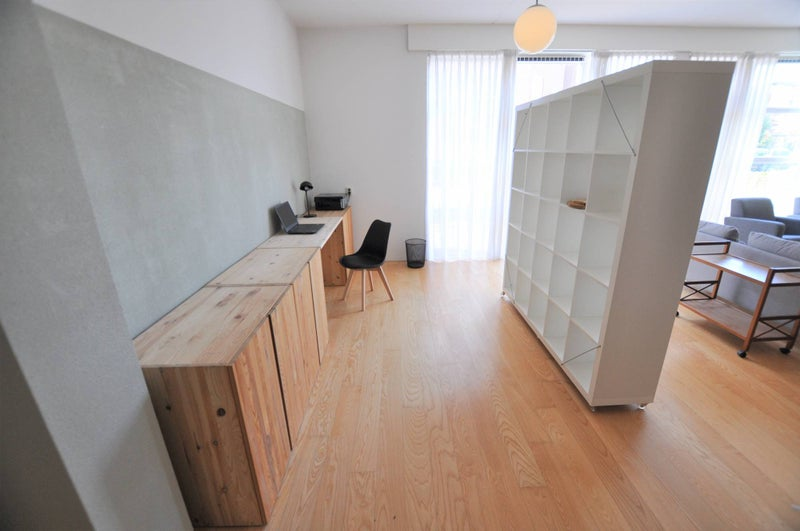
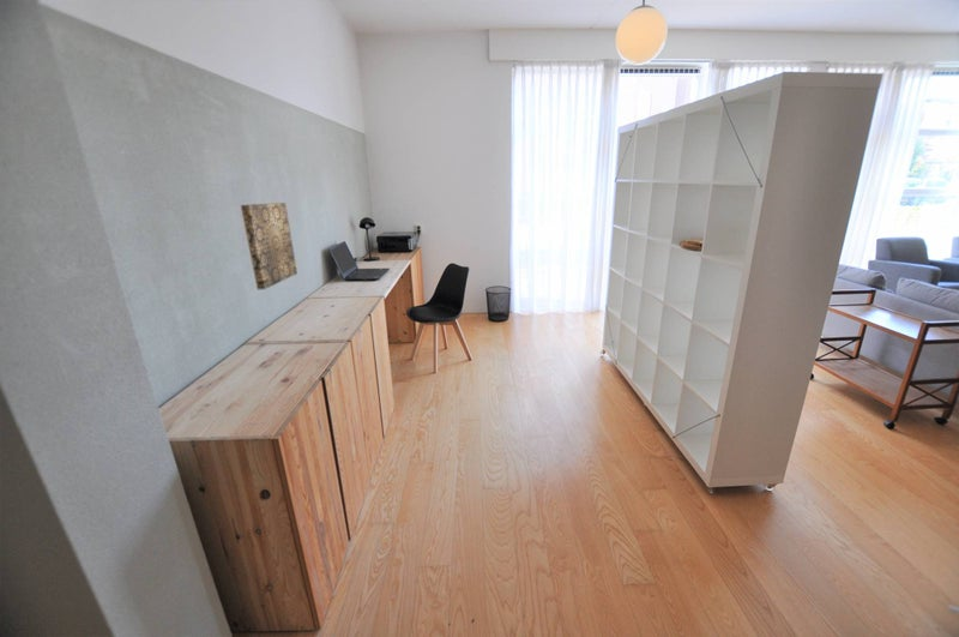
+ wall art [240,202,298,290]
